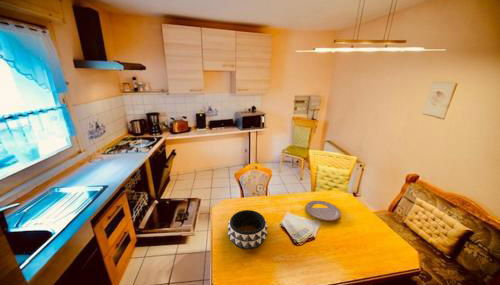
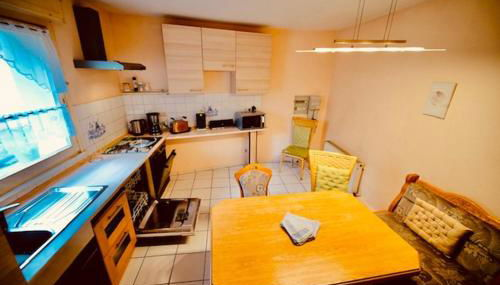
- decorative bowl [227,209,269,250]
- plate [305,200,342,222]
